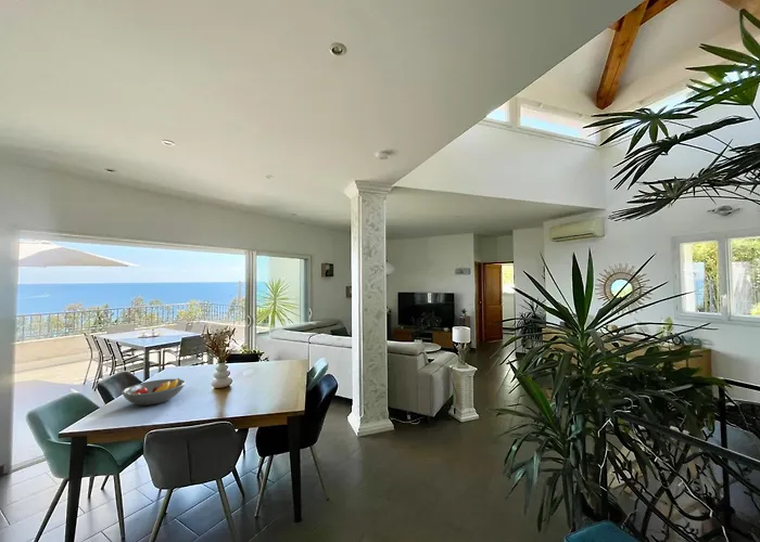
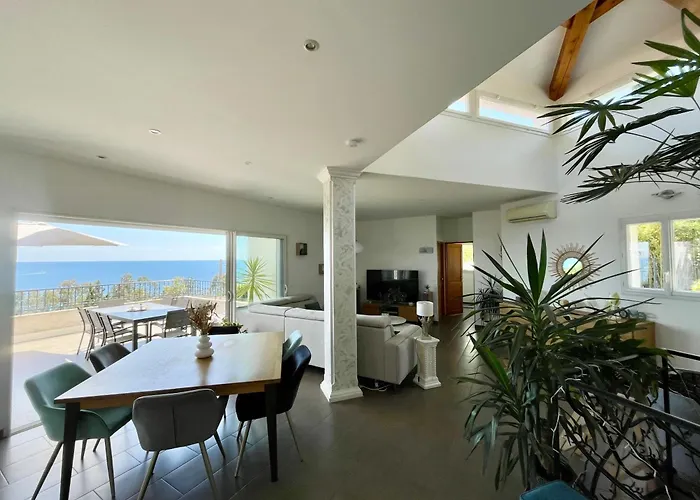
- fruit bowl [121,377,187,406]
